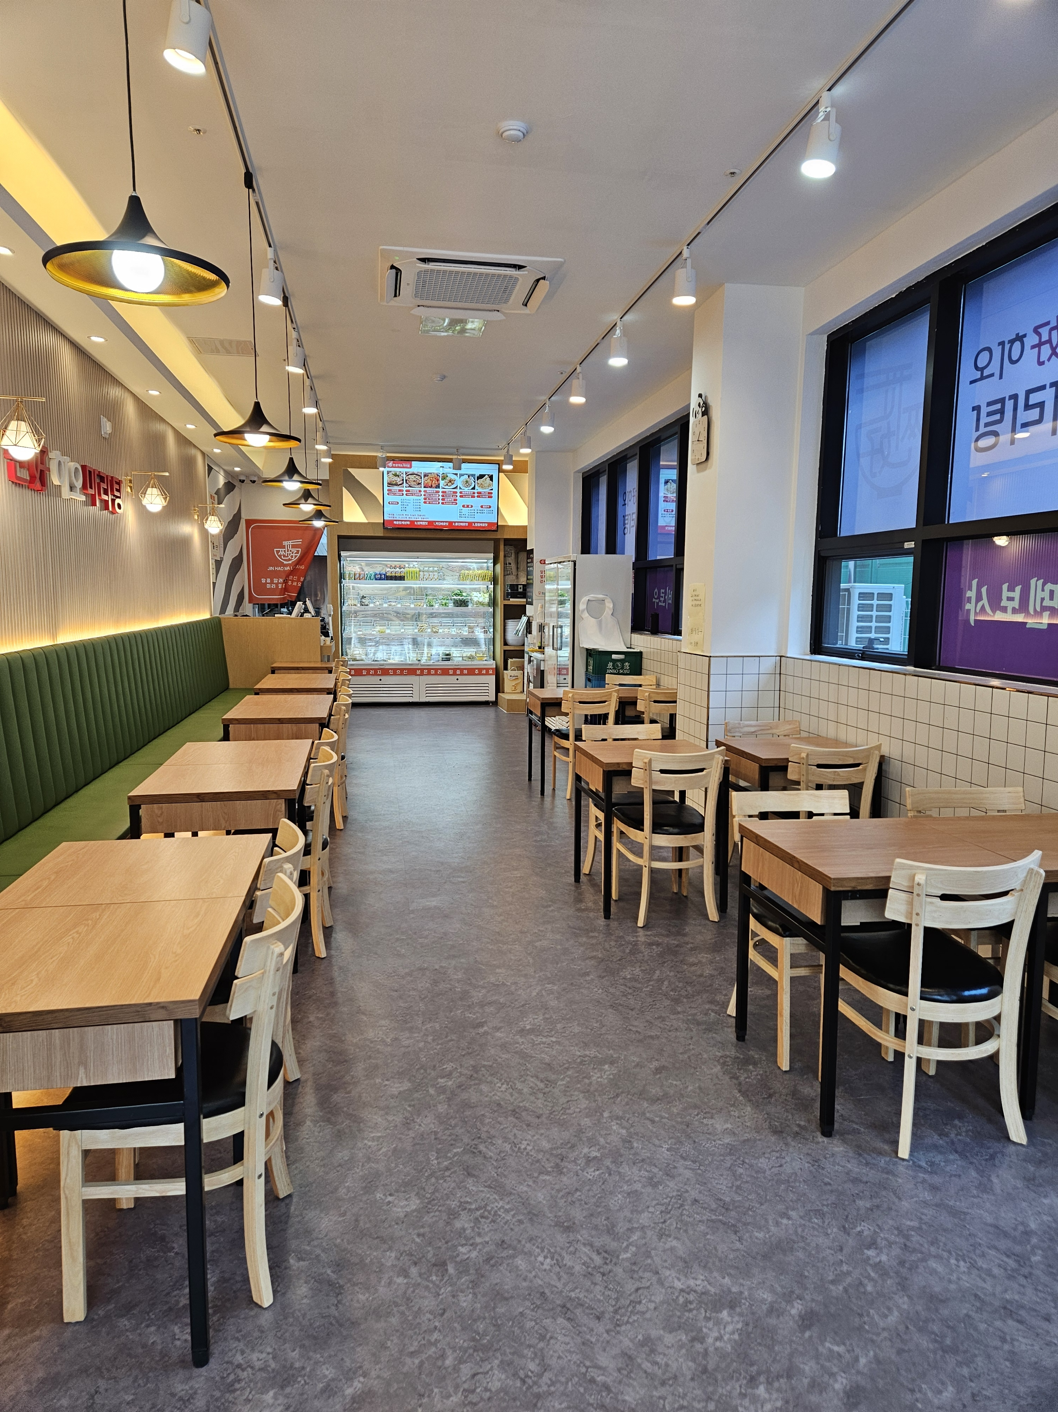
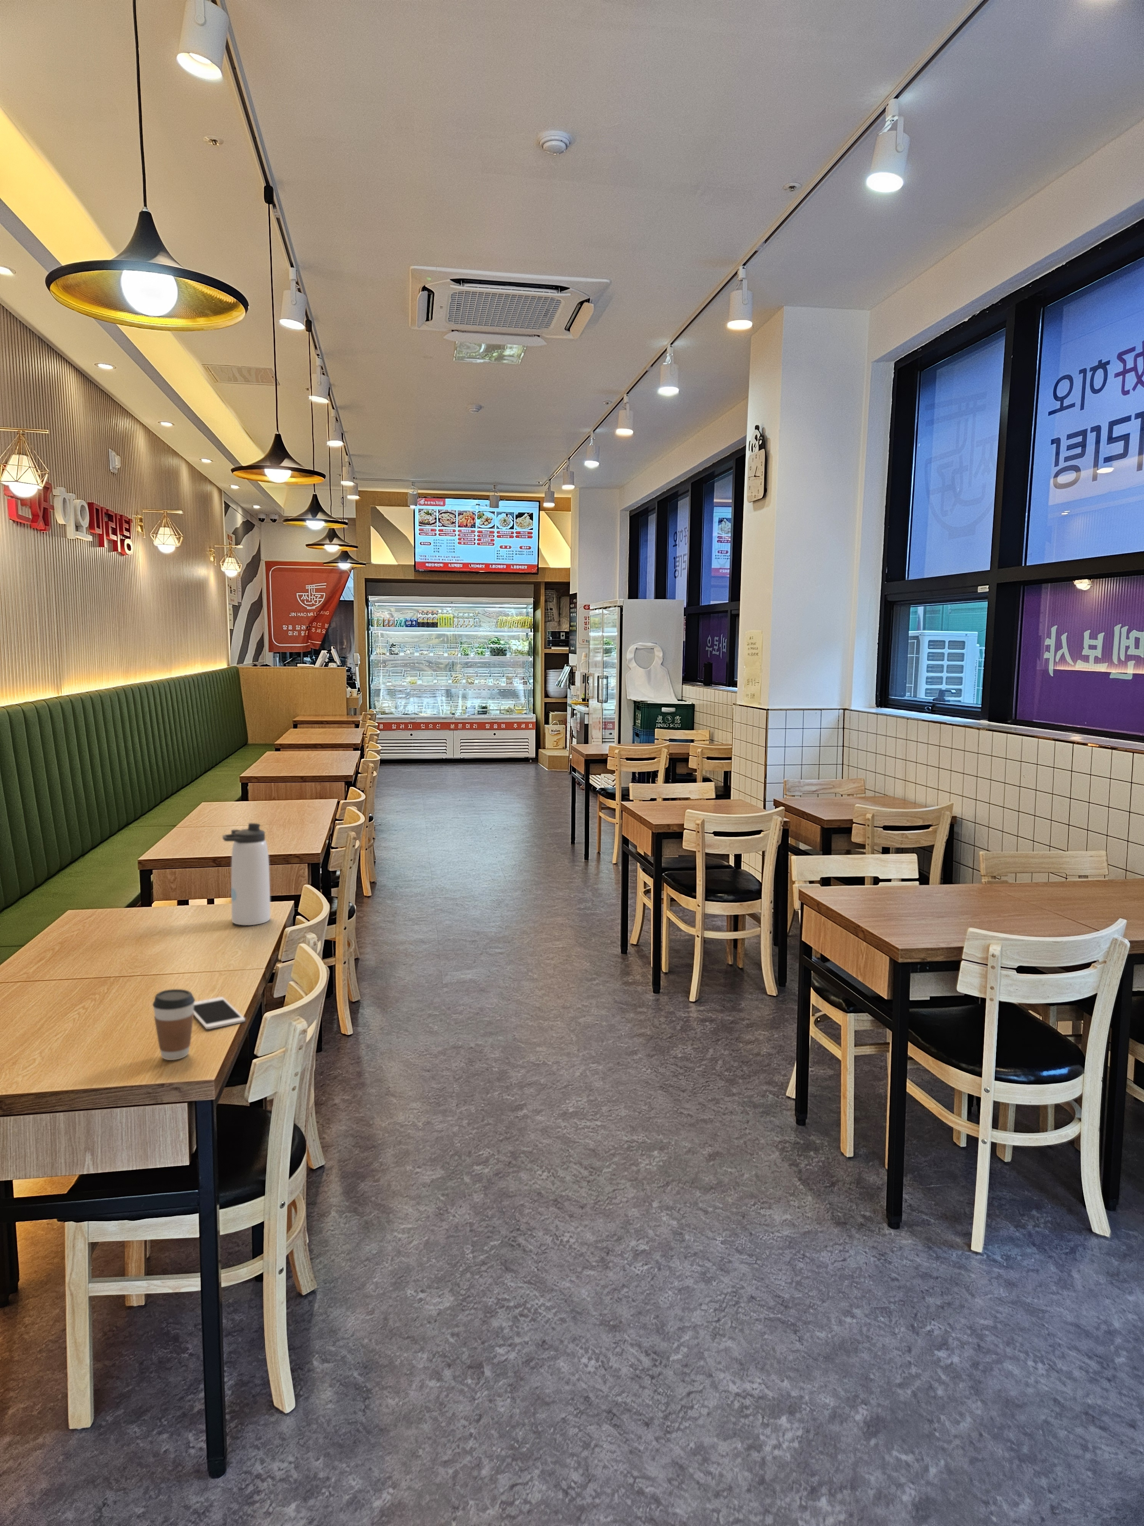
+ thermos bottle [222,823,270,925]
+ cell phone [193,996,245,1030]
+ coffee cup [153,989,196,1061]
